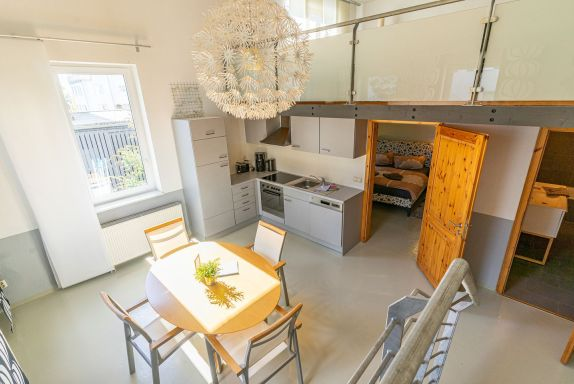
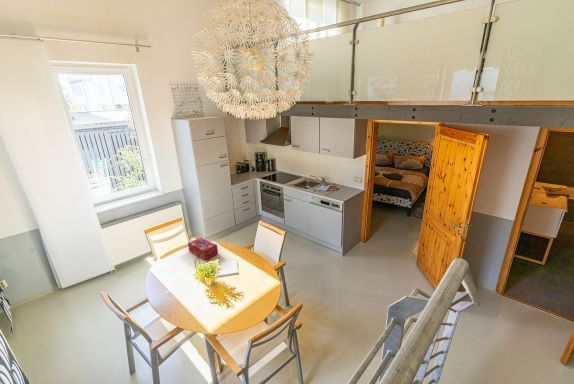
+ tissue box [187,237,219,261]
